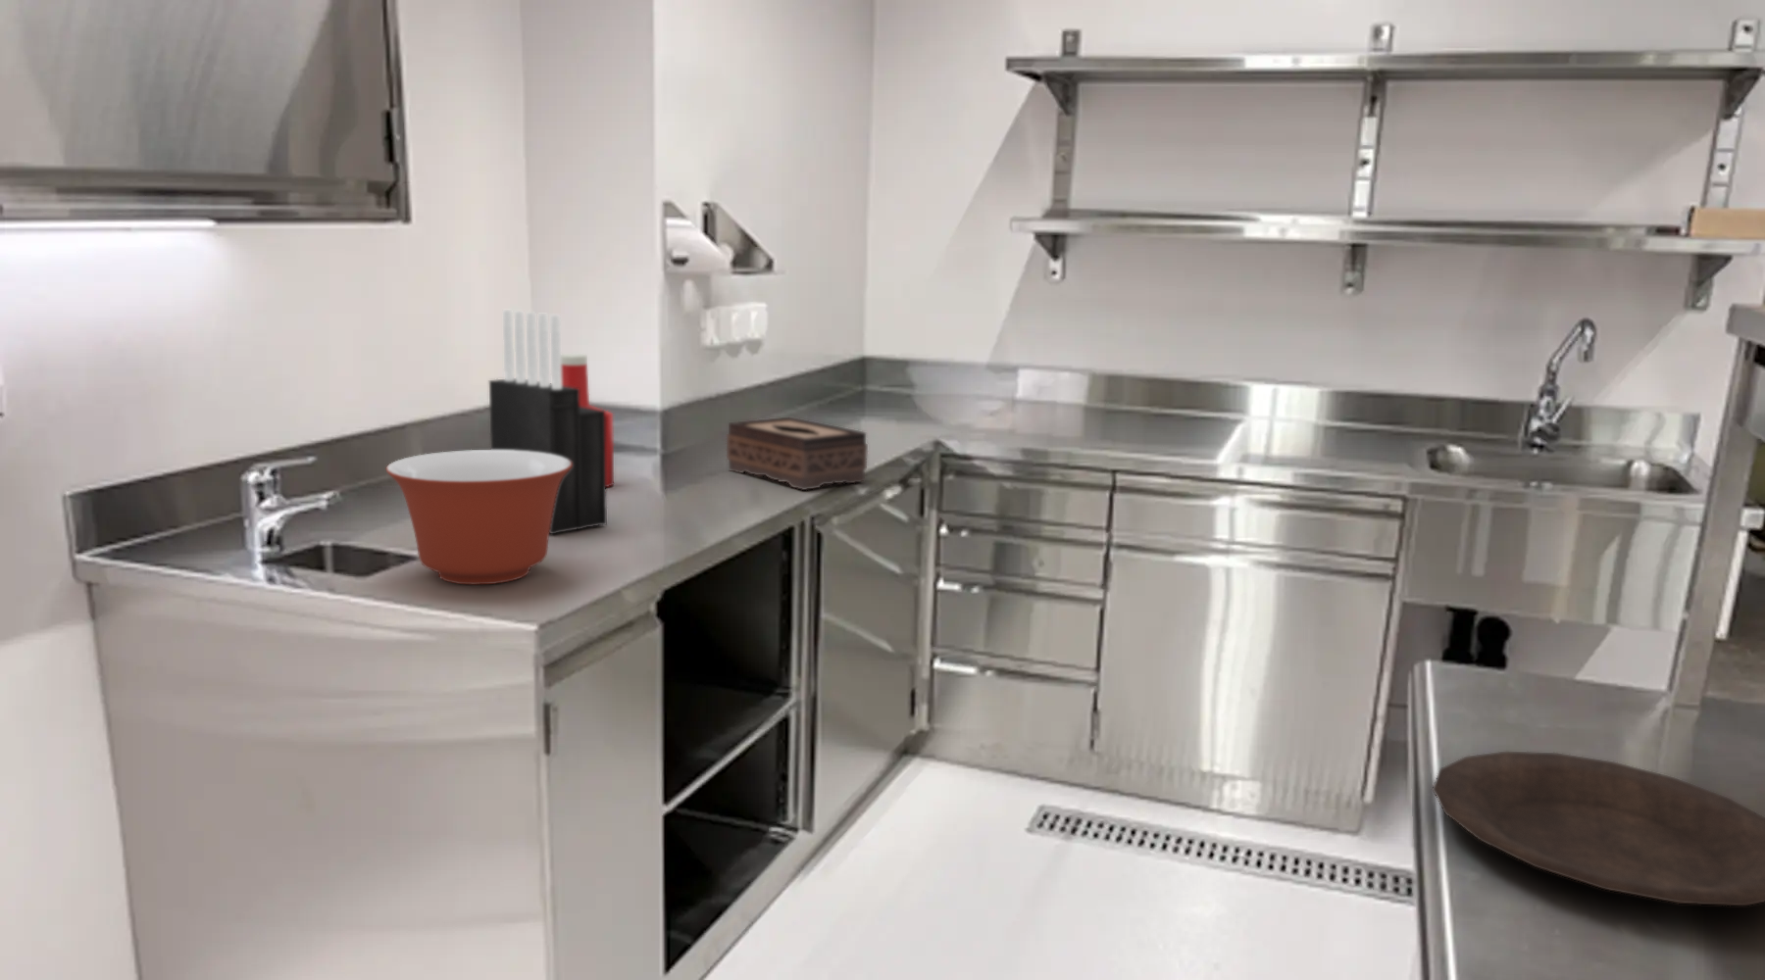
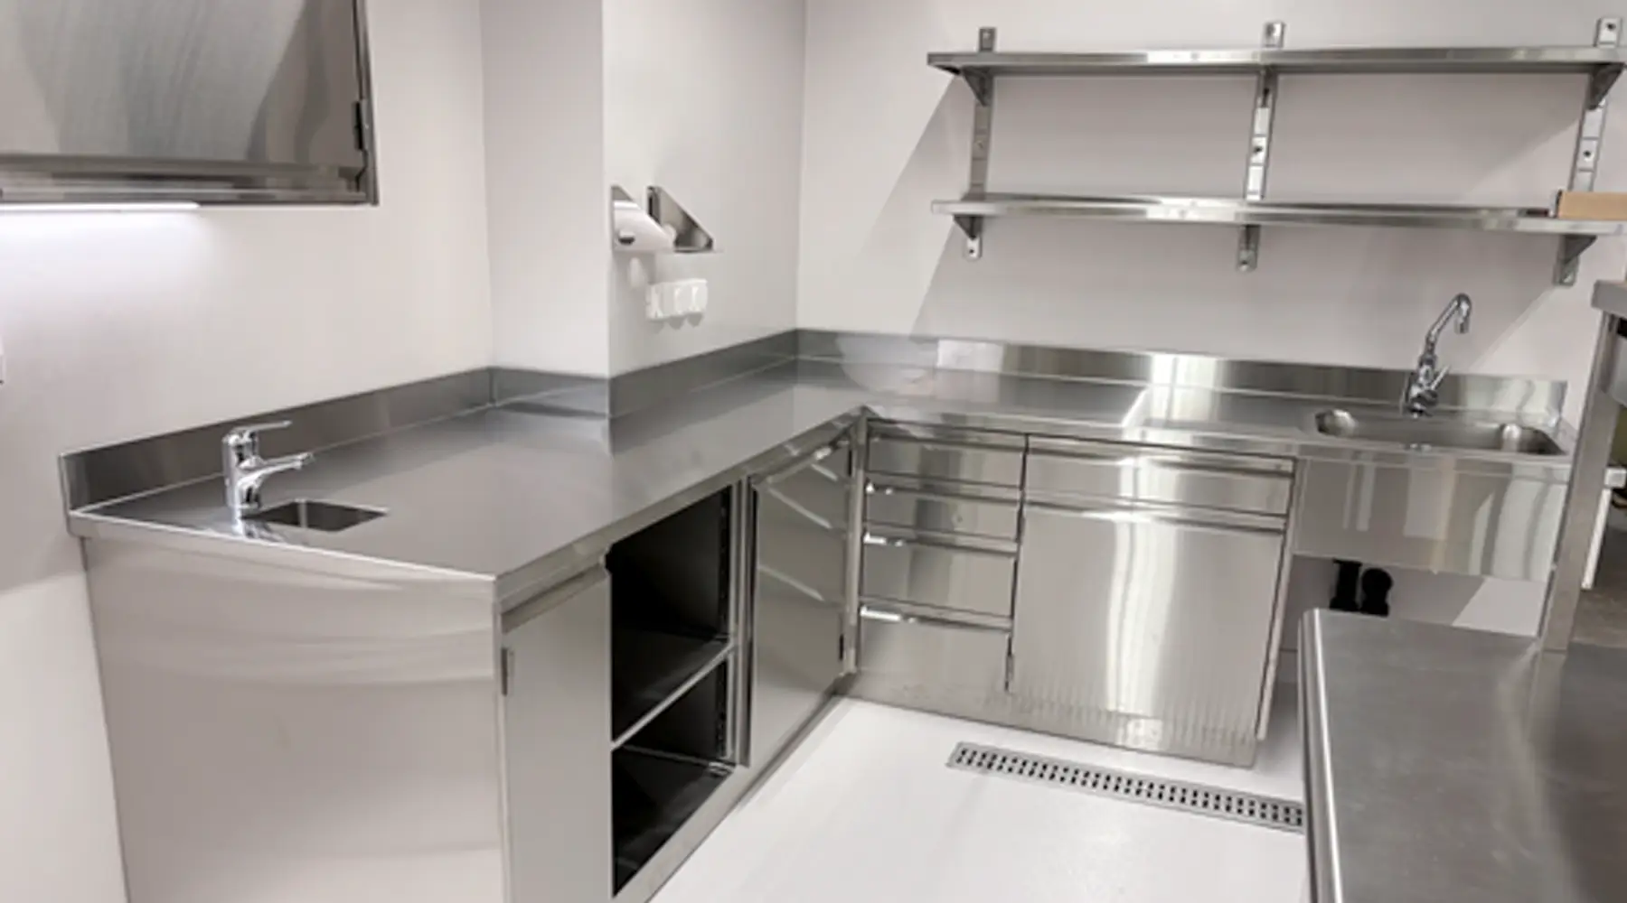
- knife block [488,309,608,535]
- mixing bowl [385,449,572,585]
- soap bottle [561,352,614,488]
- plate [1431,751,1765,906]
- tissue box [726,416,869,491]
